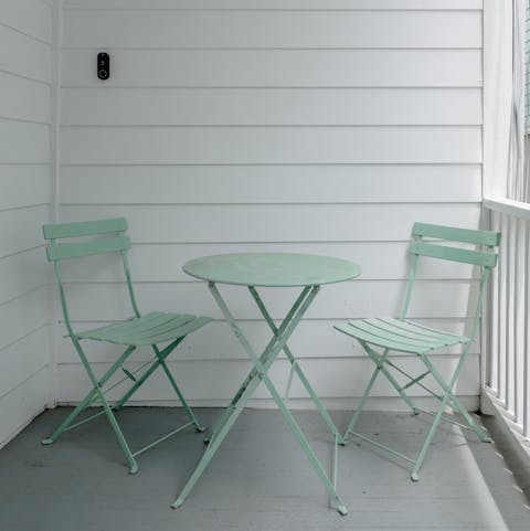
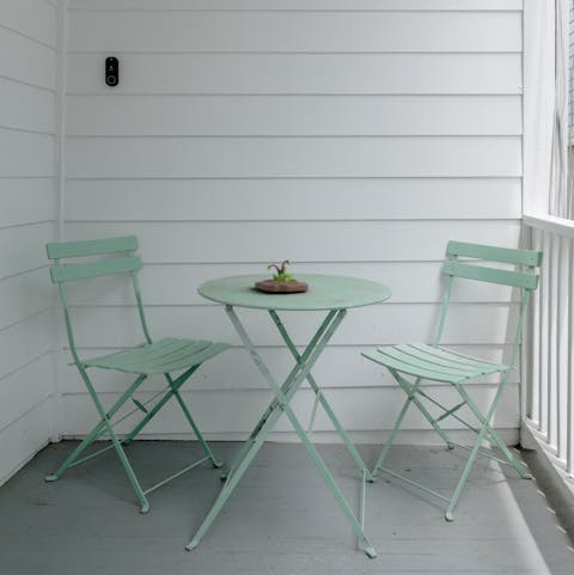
+ succulent planter [254,259,310,293]
